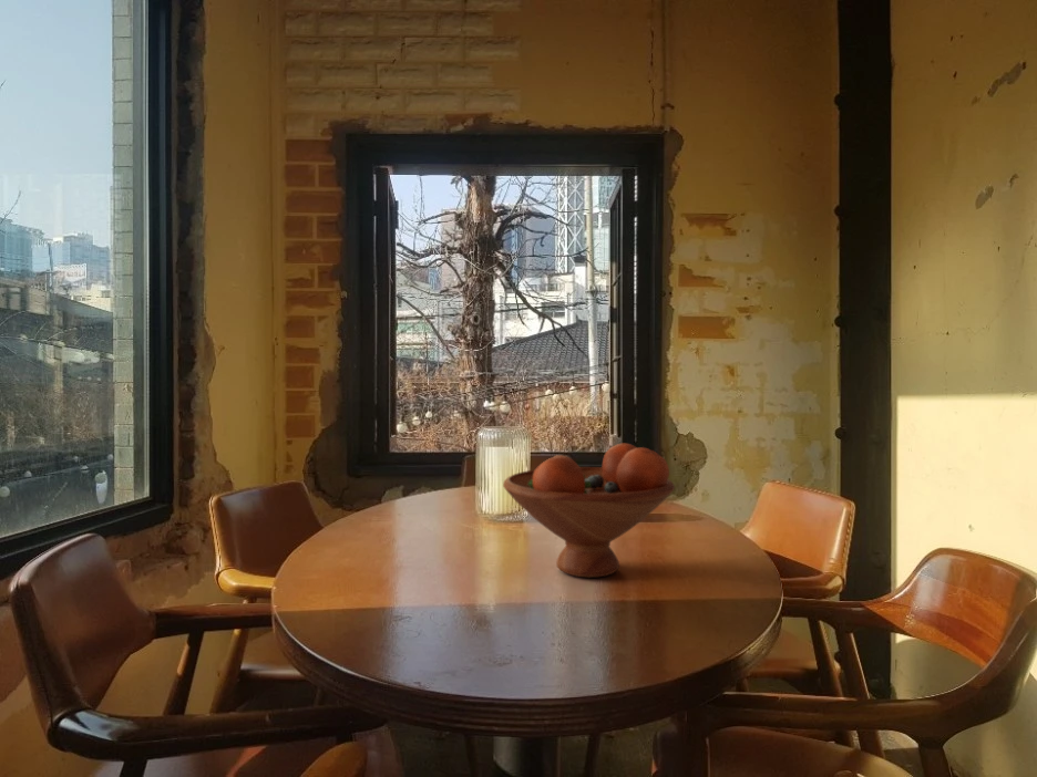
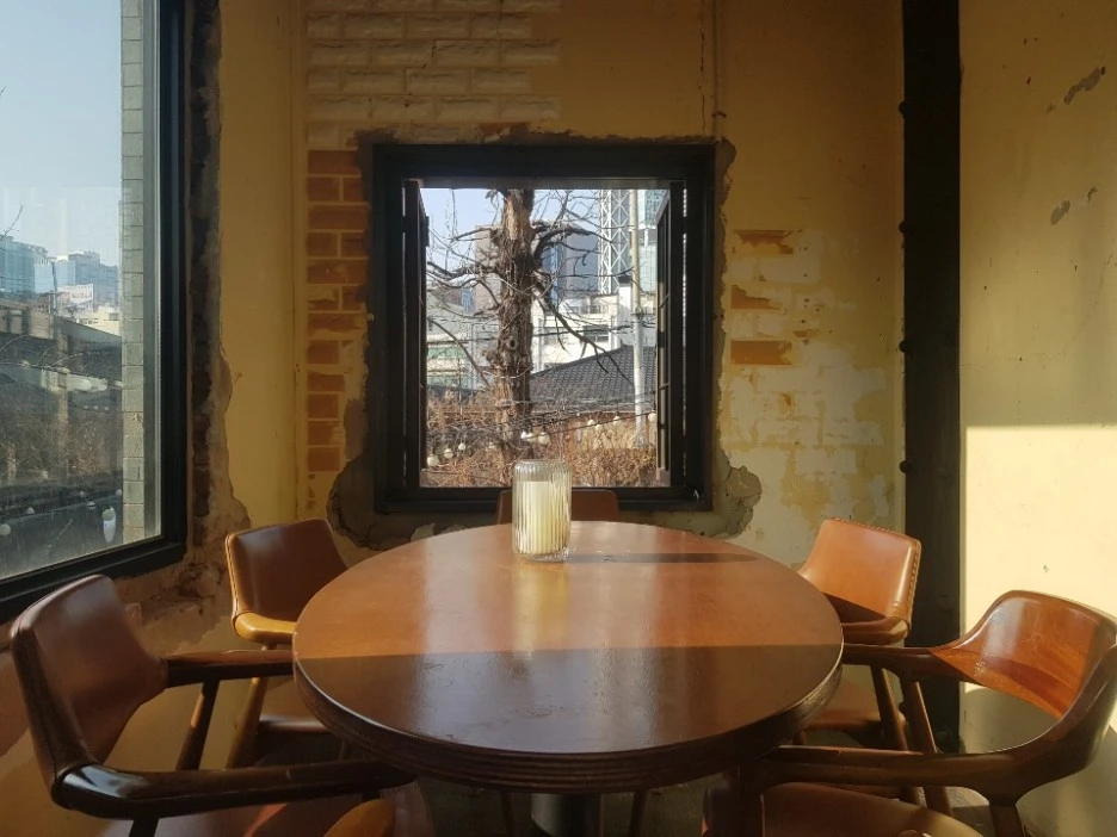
- fruit bowl [502,443,676,579]
